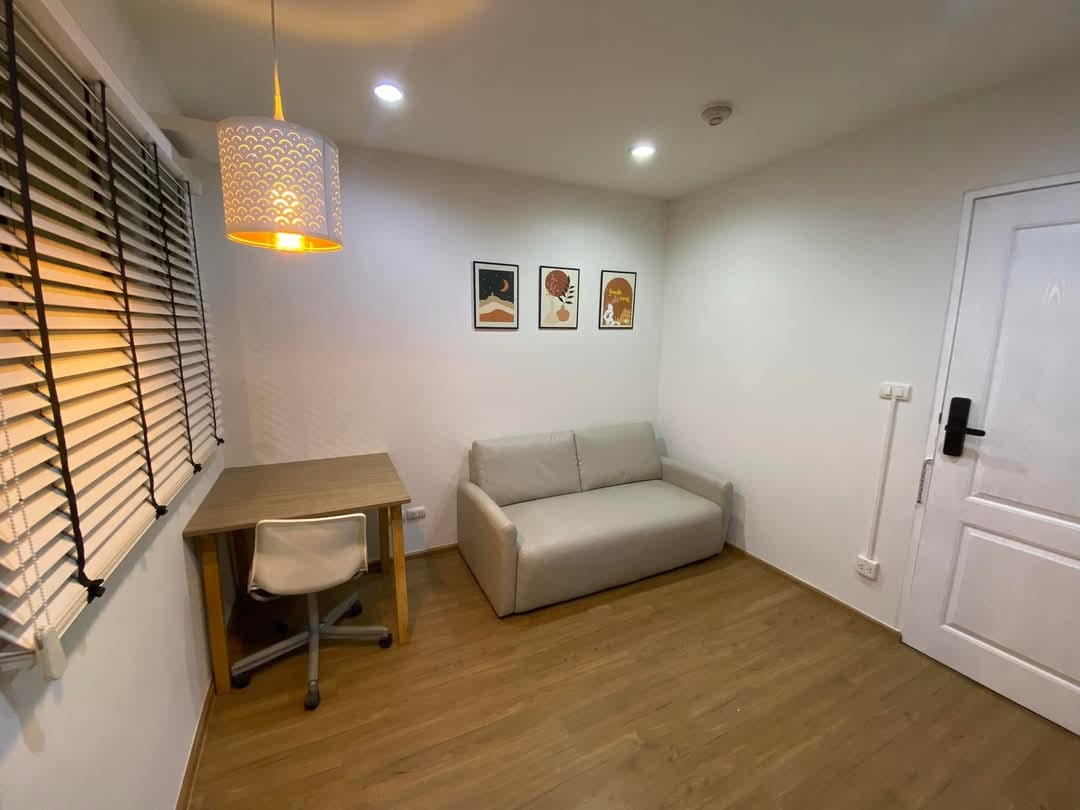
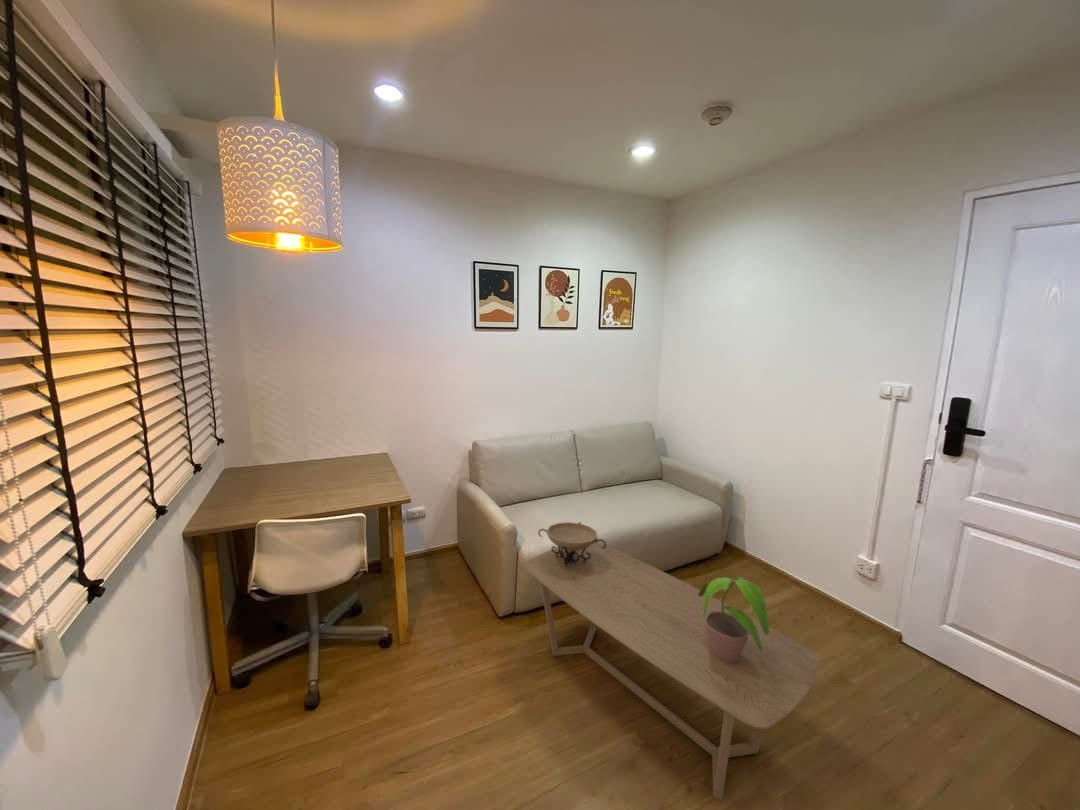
+ coffee table [523,541,821,801]
+ decorative bowl [537,521,607,567]
+ potted plant [698,575,770,663]
